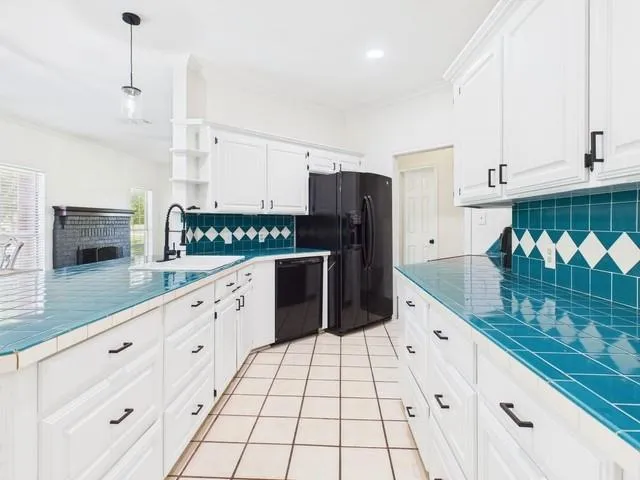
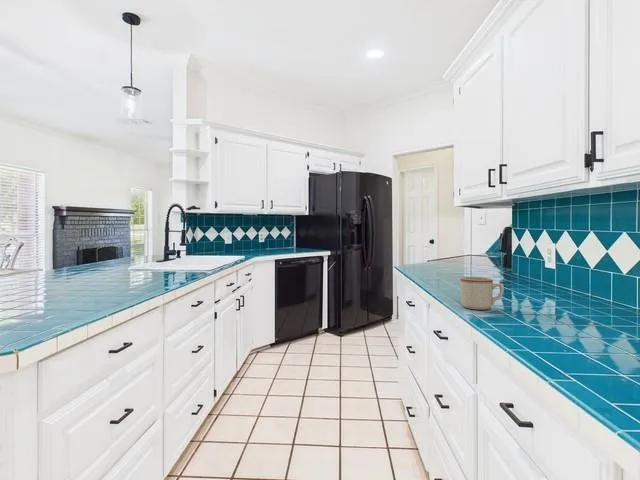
+ mug [460,276,505,311]
